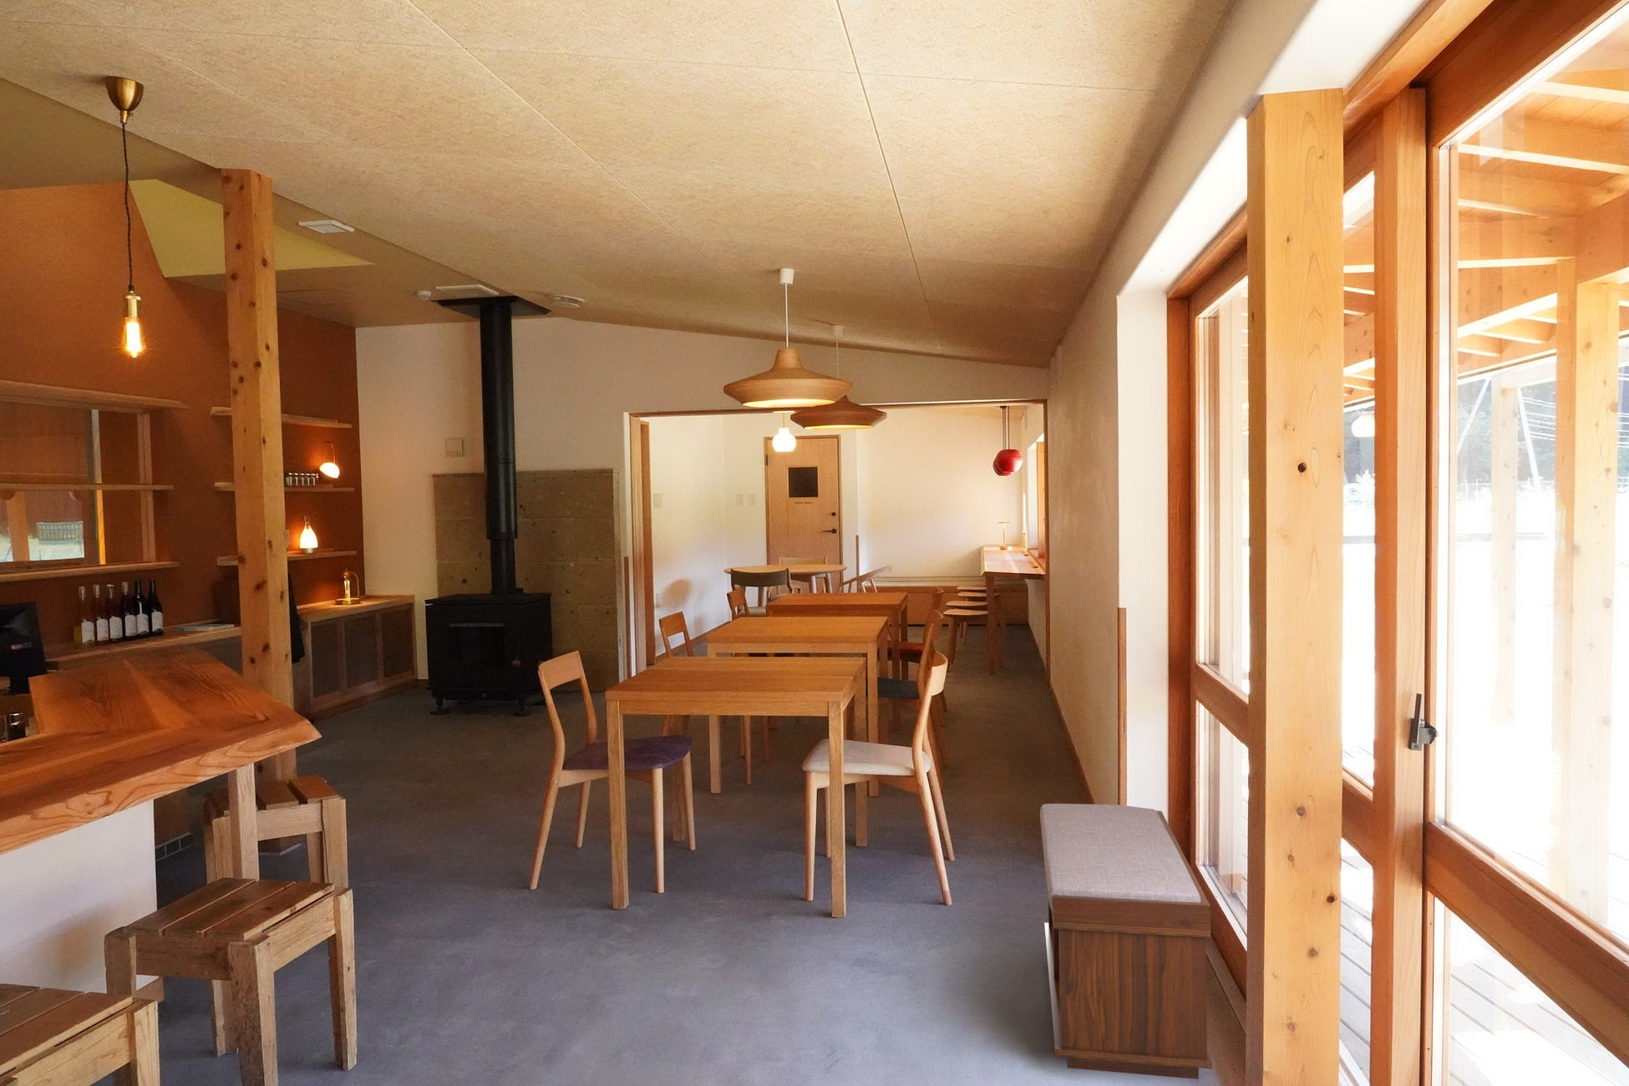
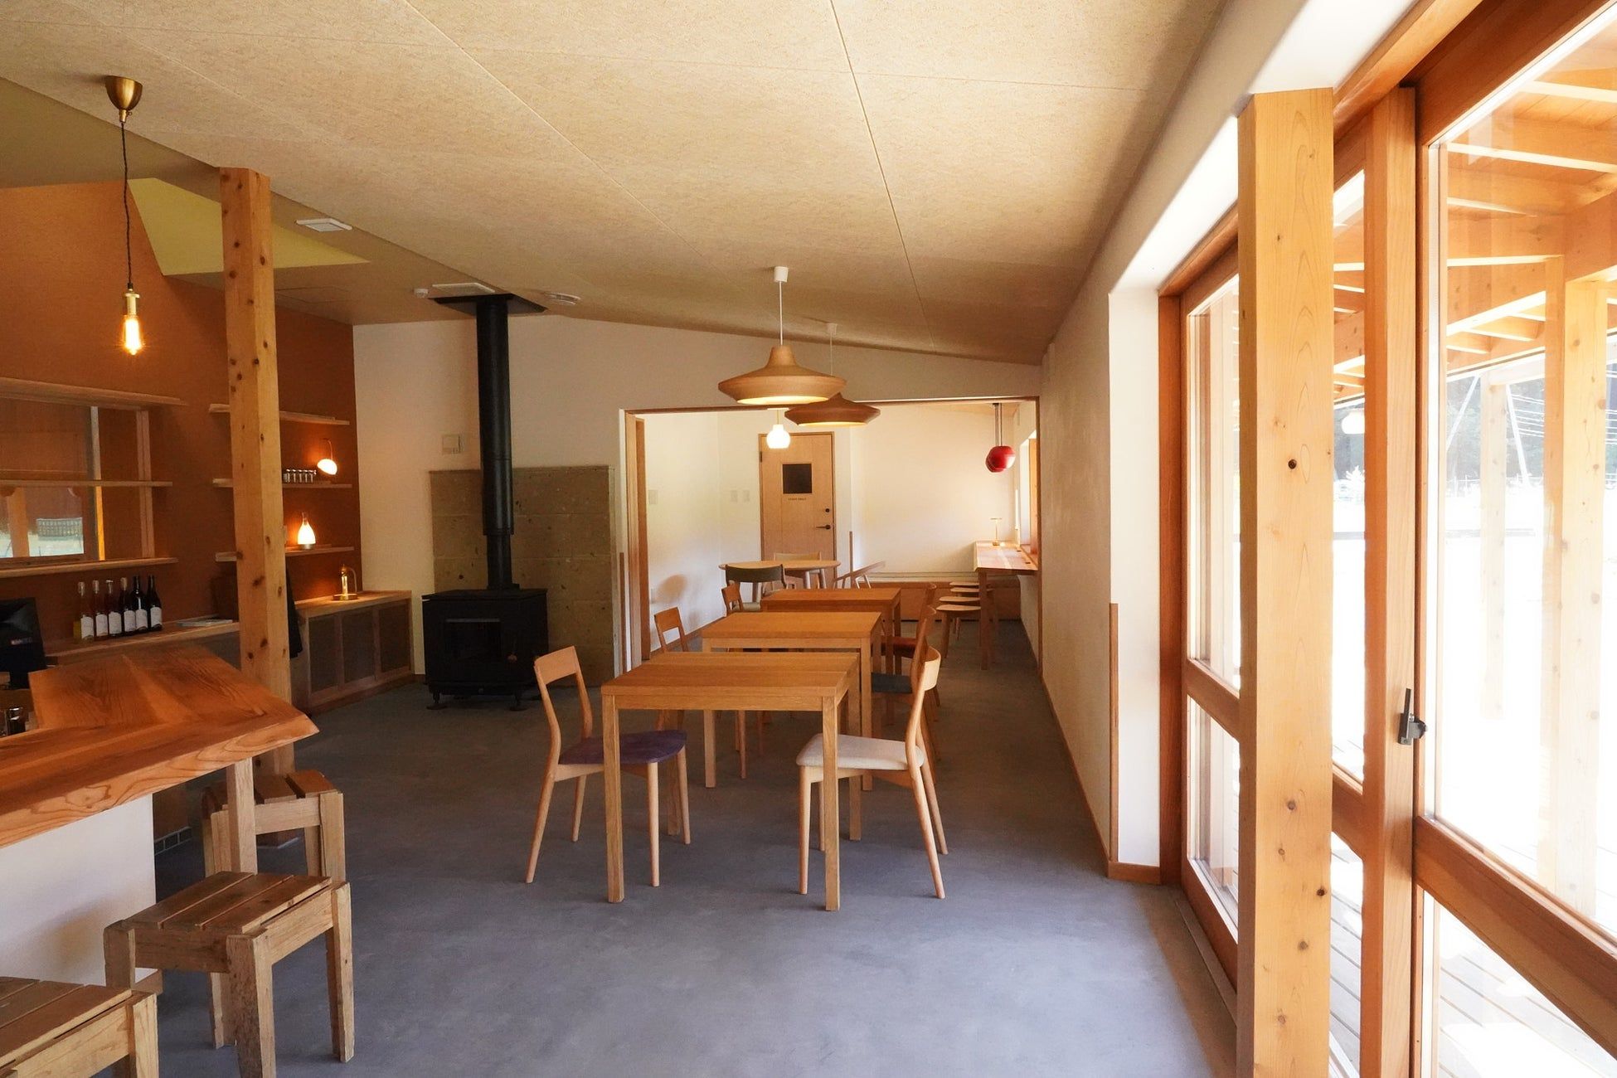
- bench [1039,802,1213,1080]
